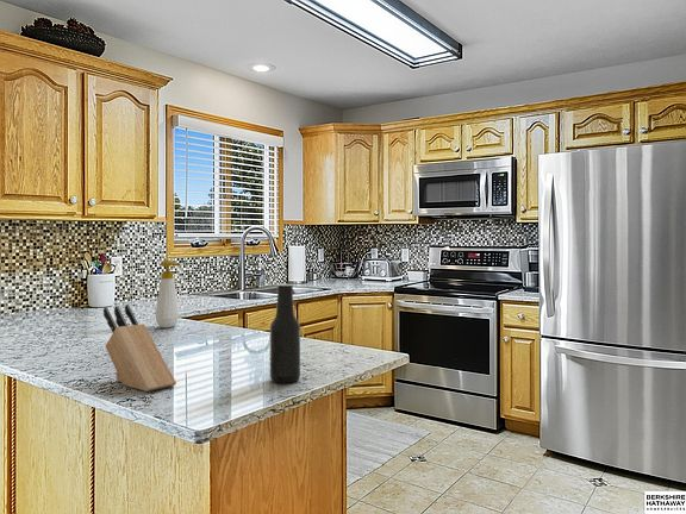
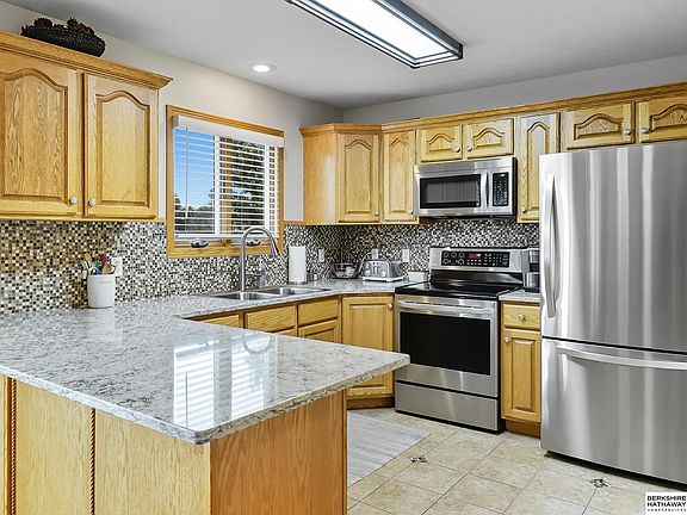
- knife block [102,303,177,393]
- beer bottle [269,283,301,384]
- soap bottle [155,258,182,330]
